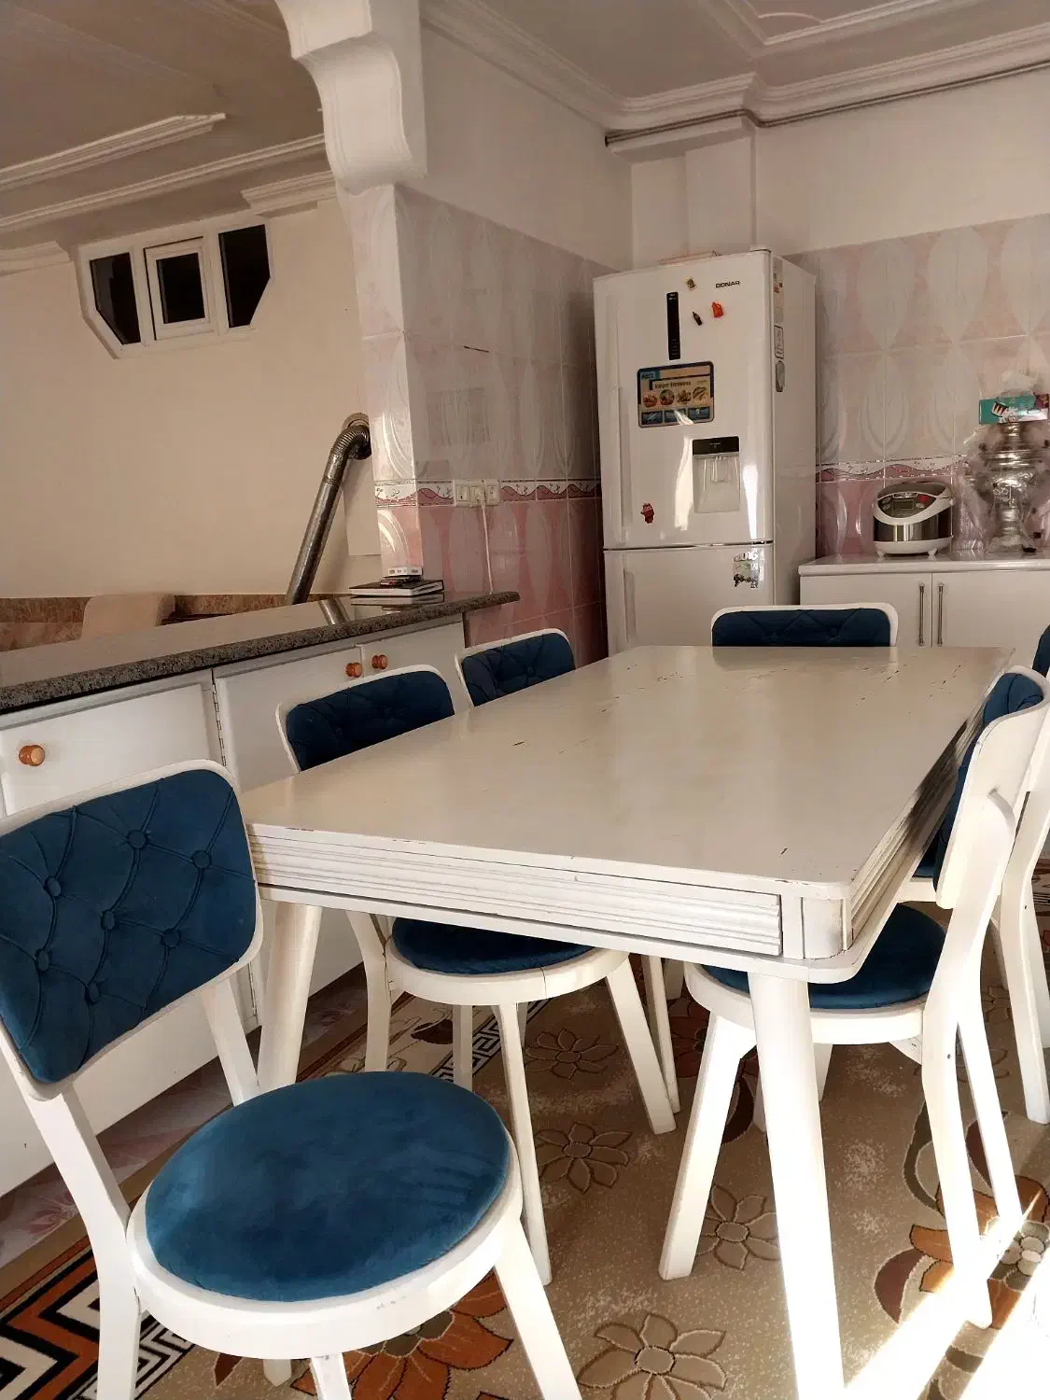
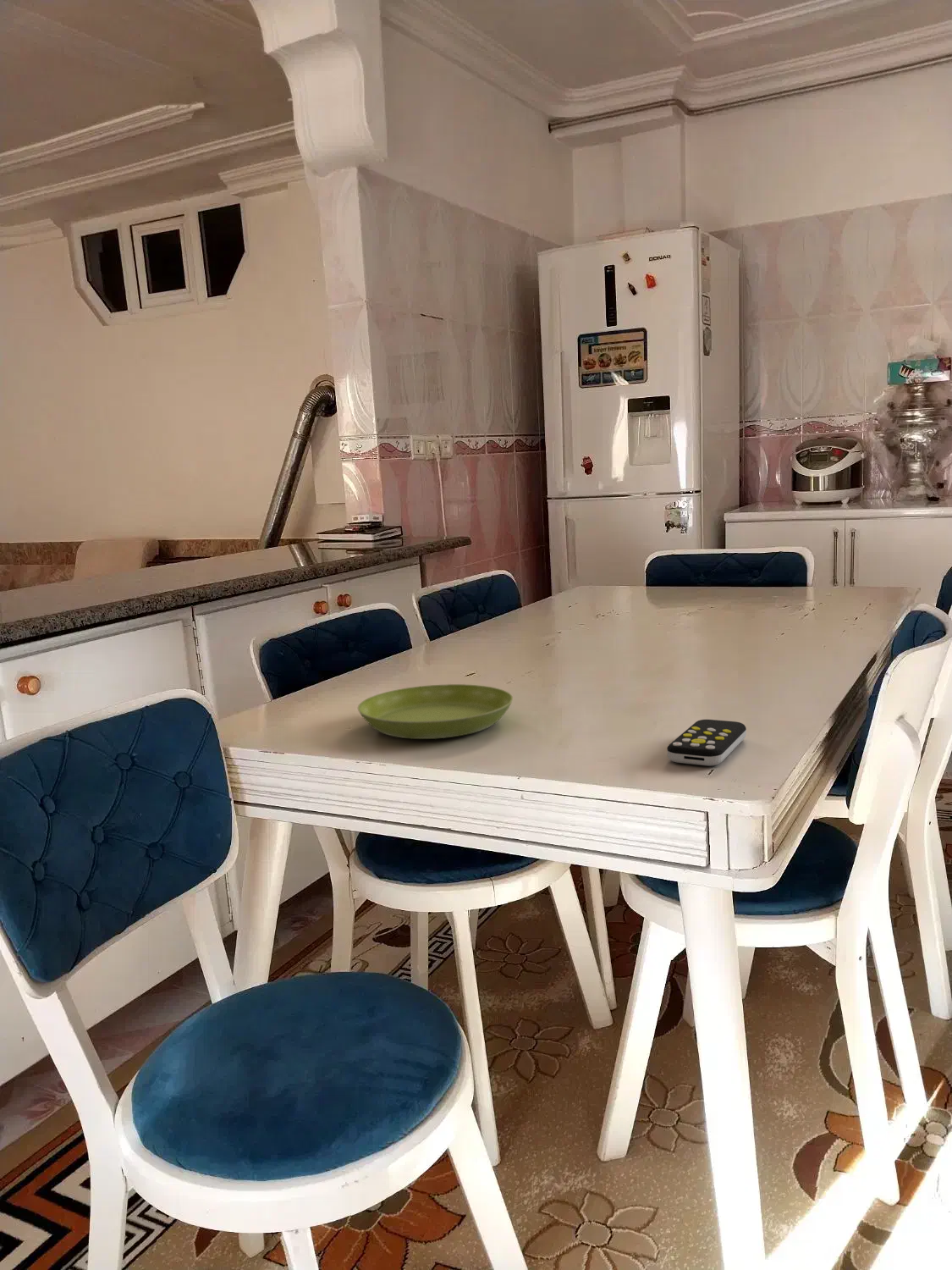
+ remote control [666,719,747,766]
+ saucer [357,683,514,740]
